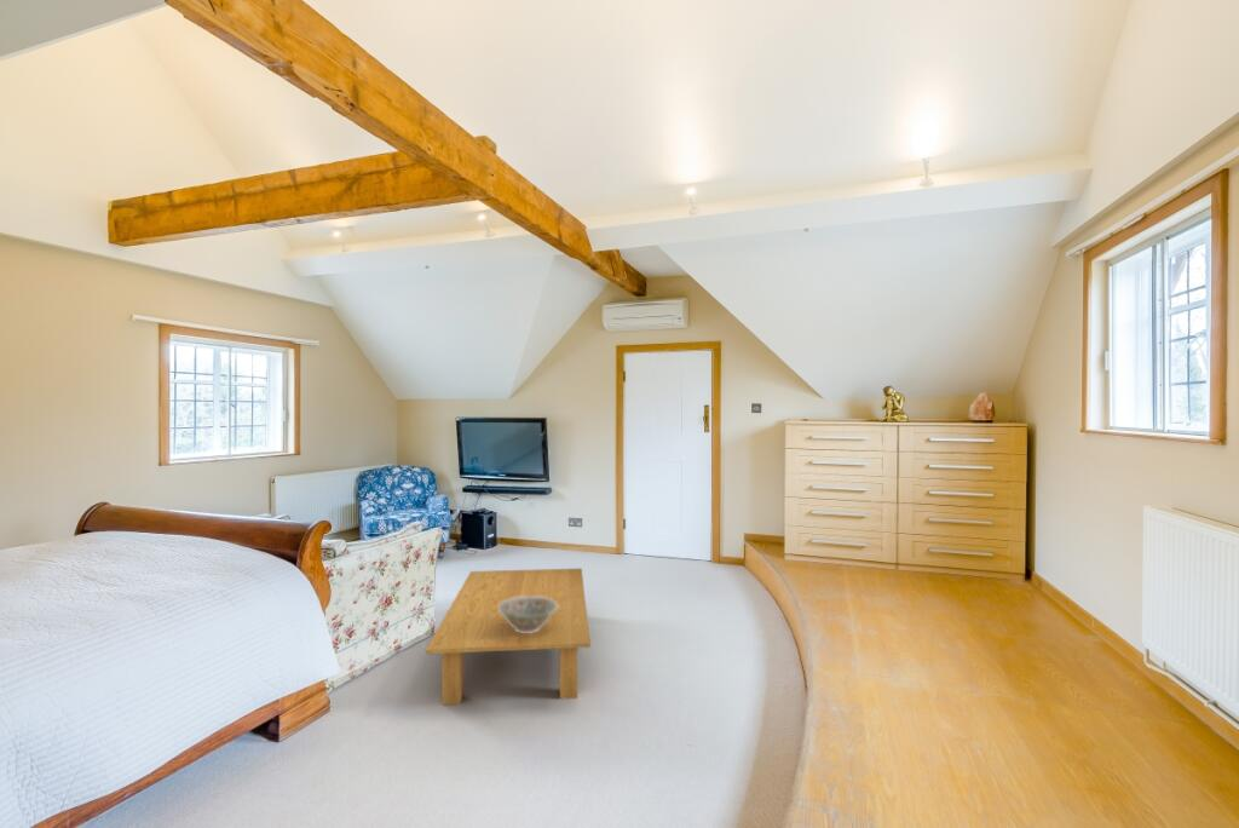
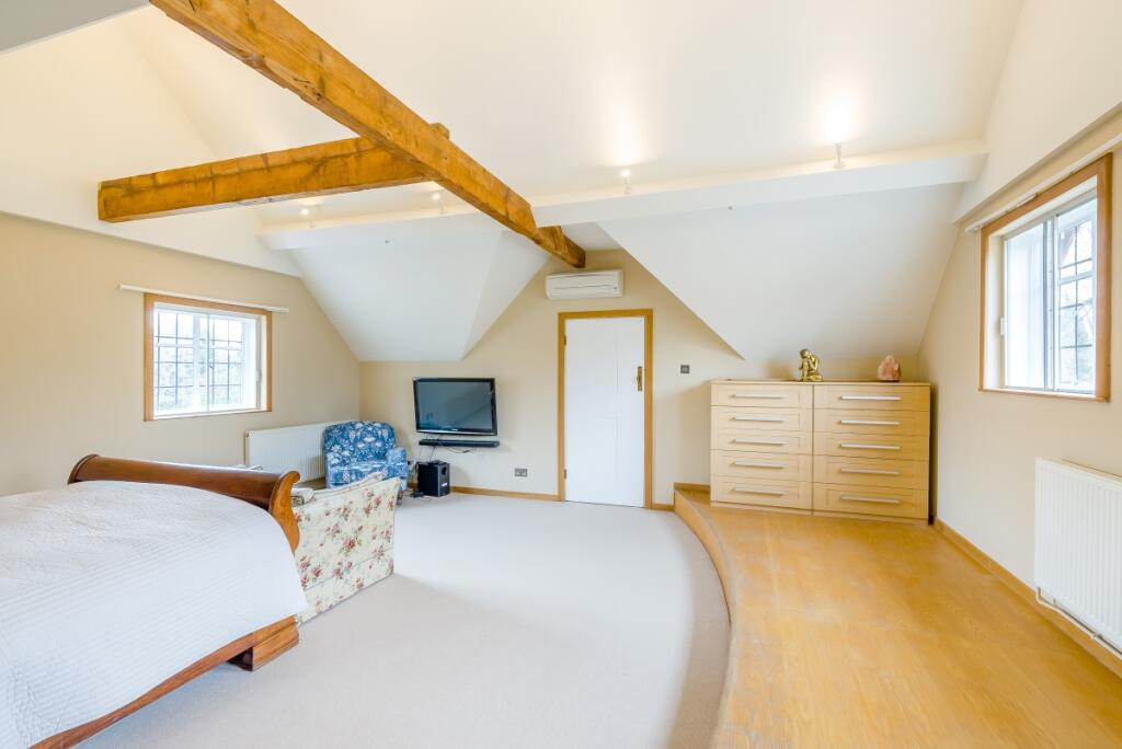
- coffee table [425,568,592,706]
- decorative bowl [499,597,558,633]
